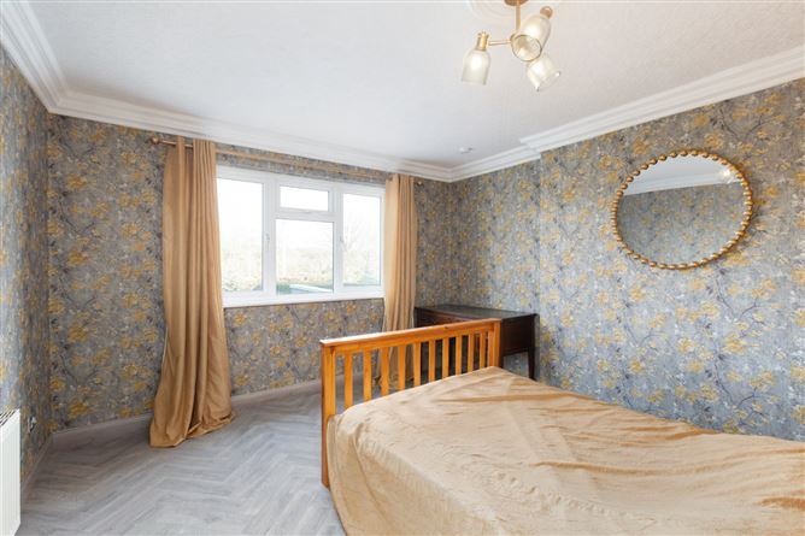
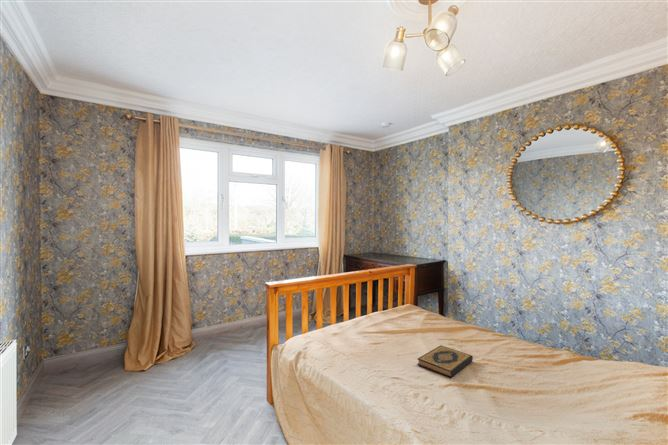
+ hardback book [416,344,474,378]
